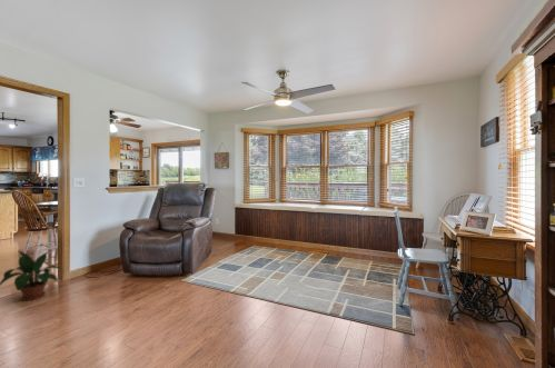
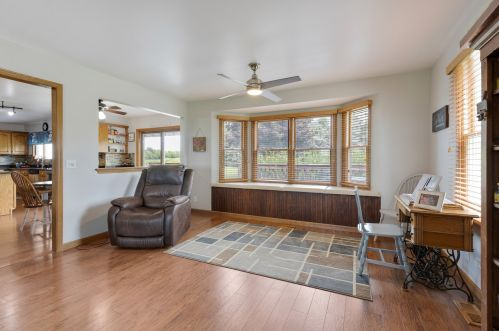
- potted plant [0,249,66,302]
